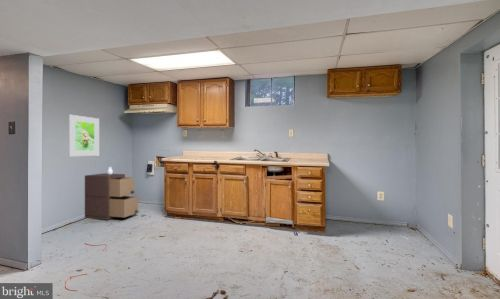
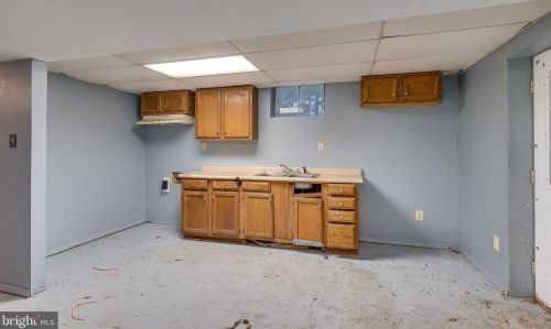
- storage cabinet [84,166,140,221]
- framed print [68,114,100,157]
